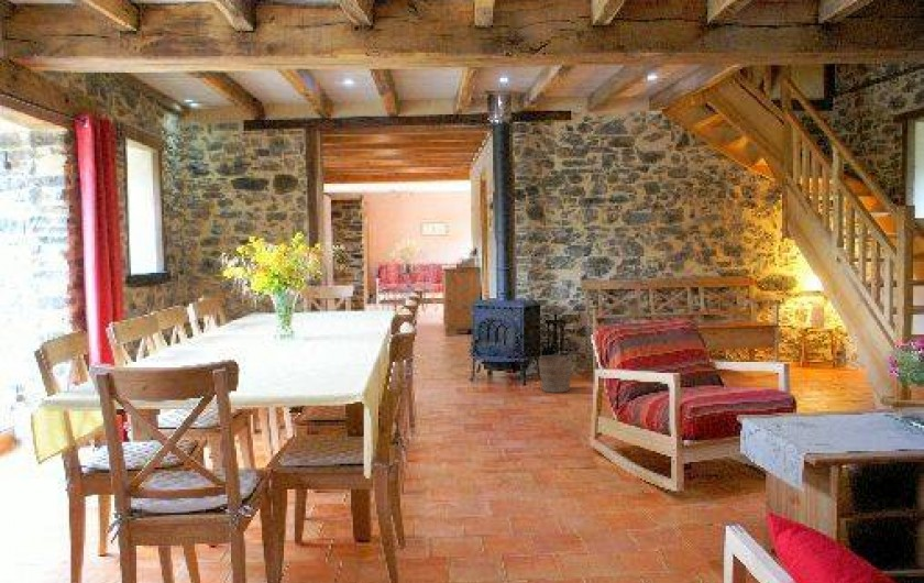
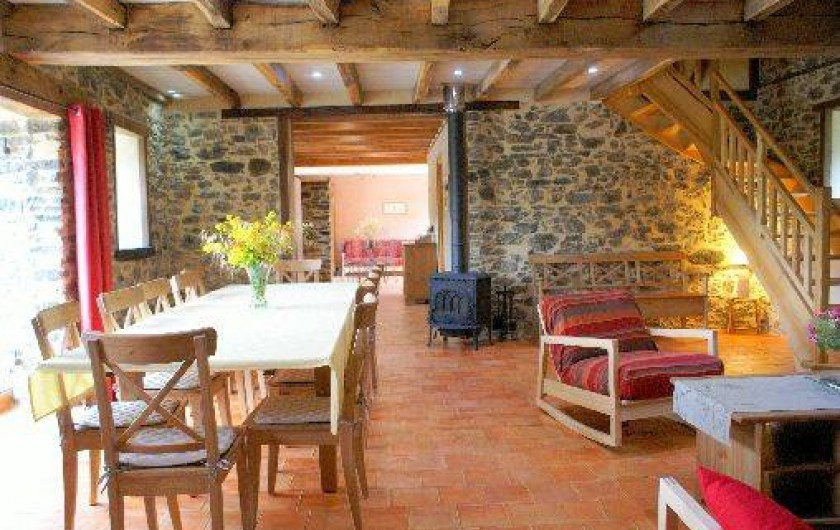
- bucket [537,354,576,394]
